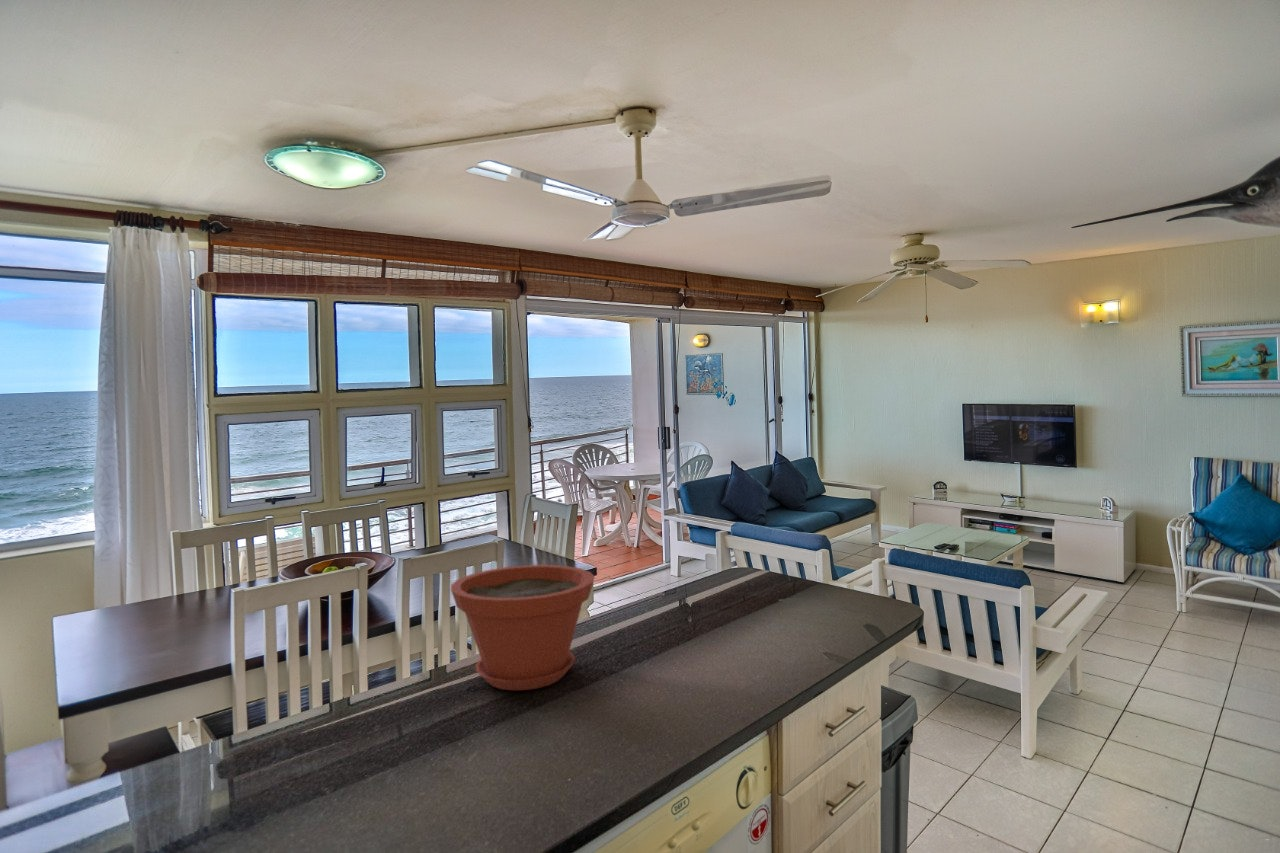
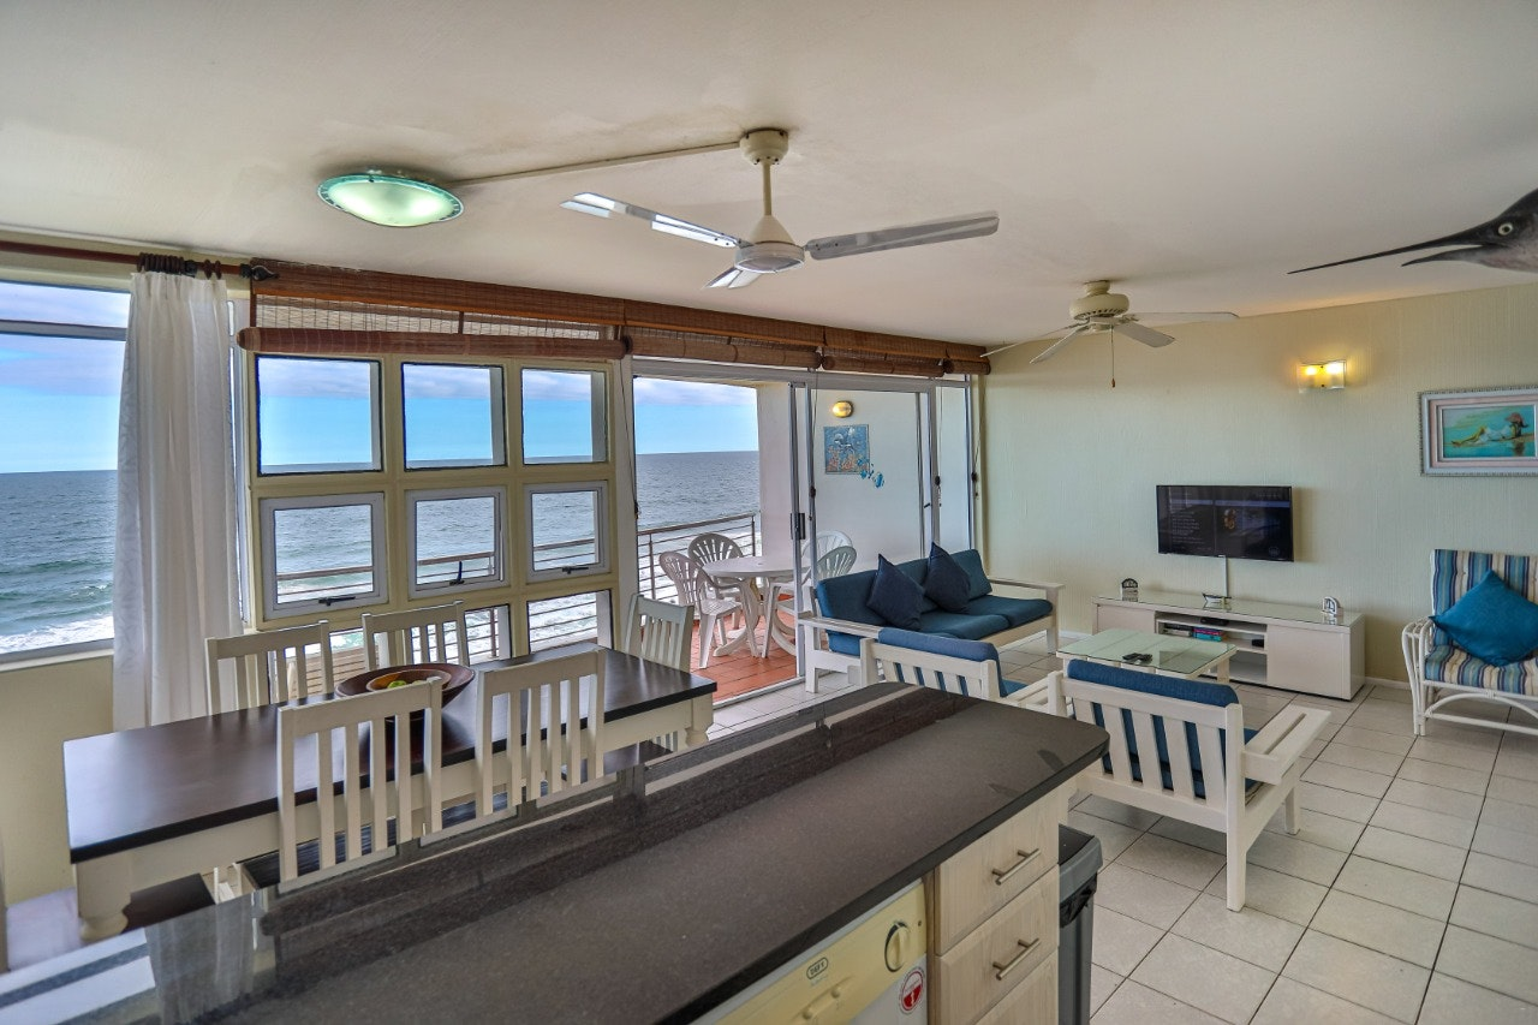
- plant pot [450,564,596,691]
